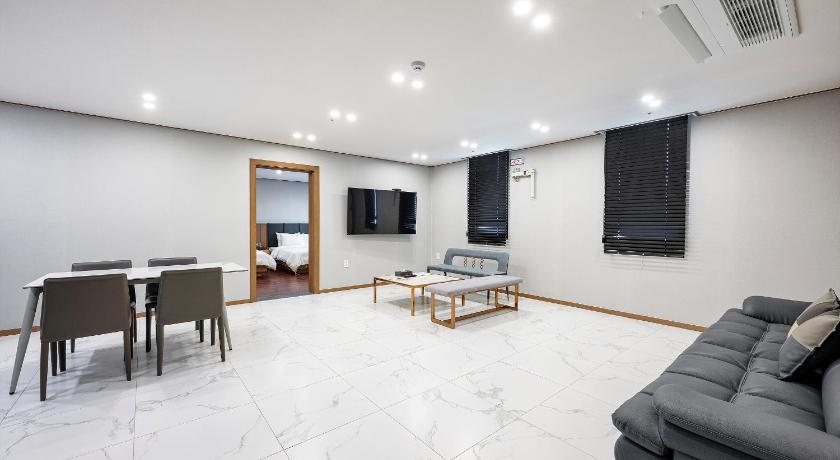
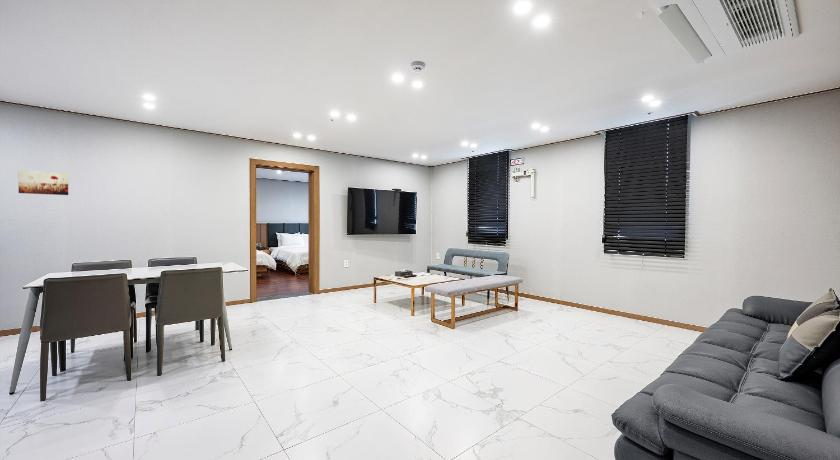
+ wall art [17,169,69,196]
